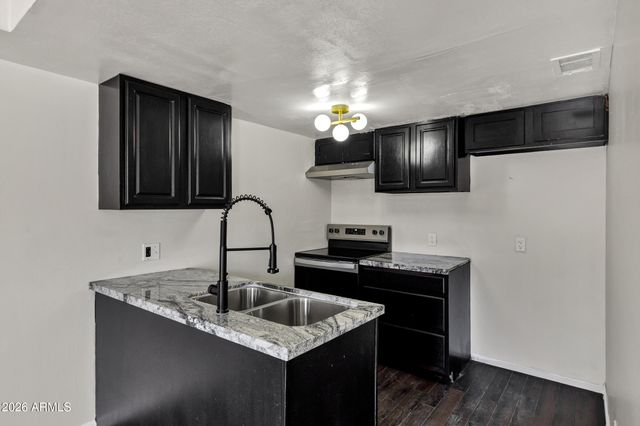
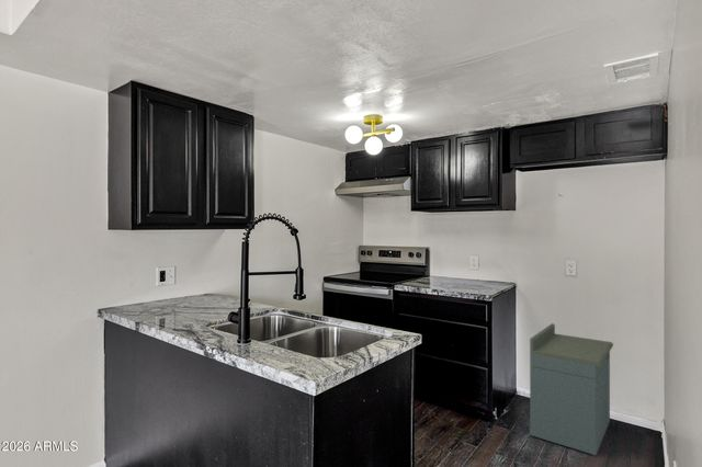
+ storage cabinet [529,322,614,456]
